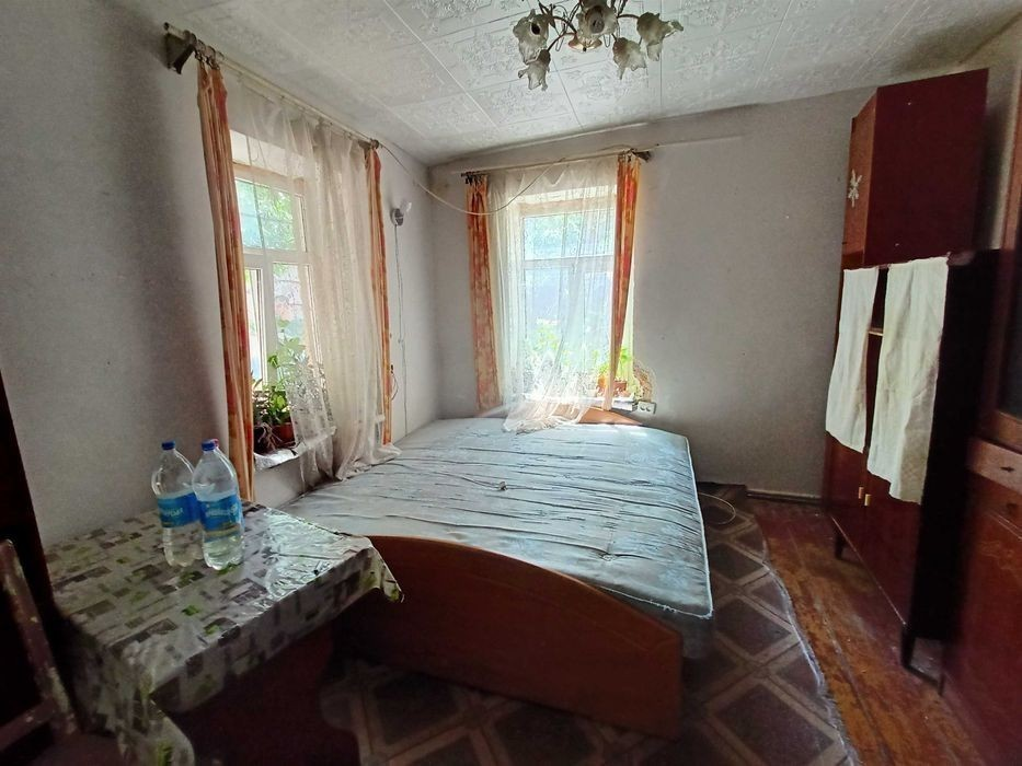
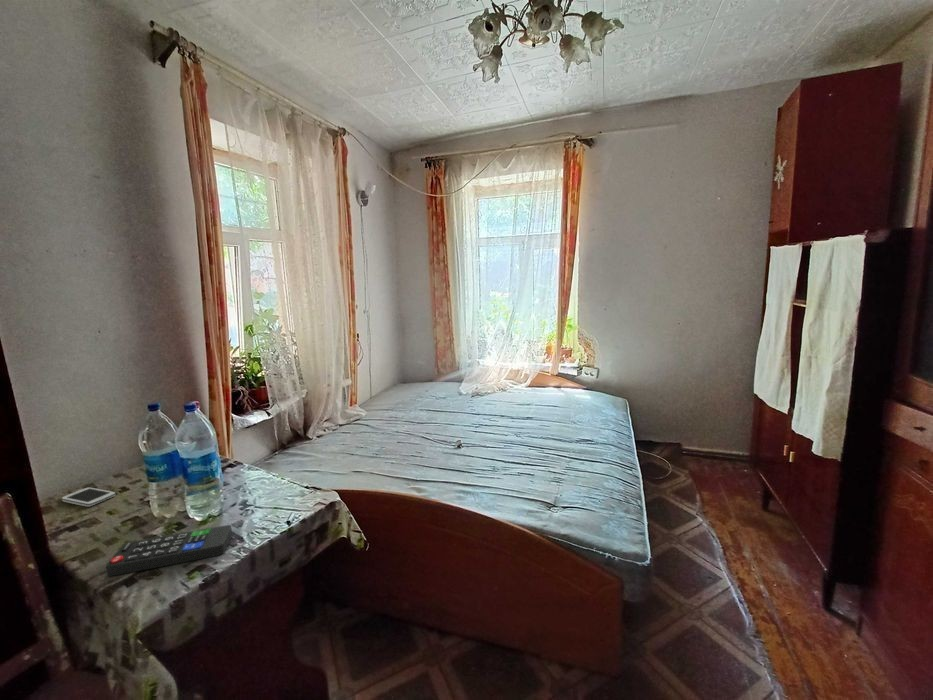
+ smartphone [61,487,117,508]
+ remote control [105,524,233,577]
